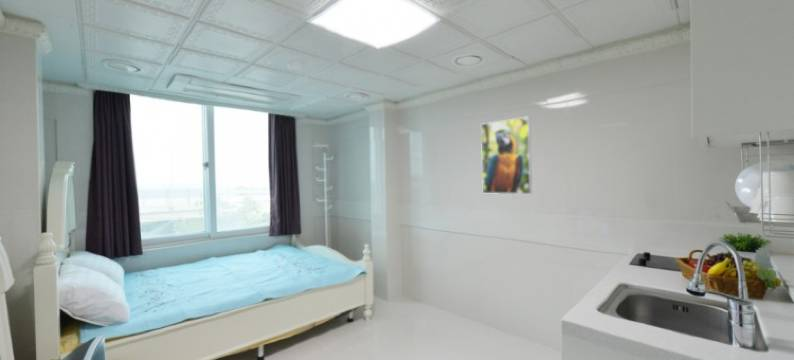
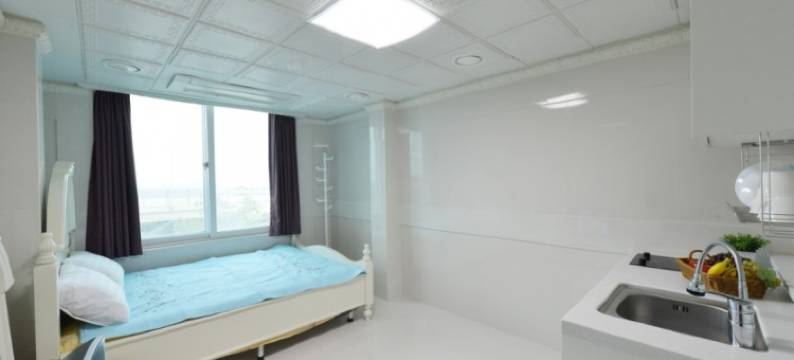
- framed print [480,115,533,195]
